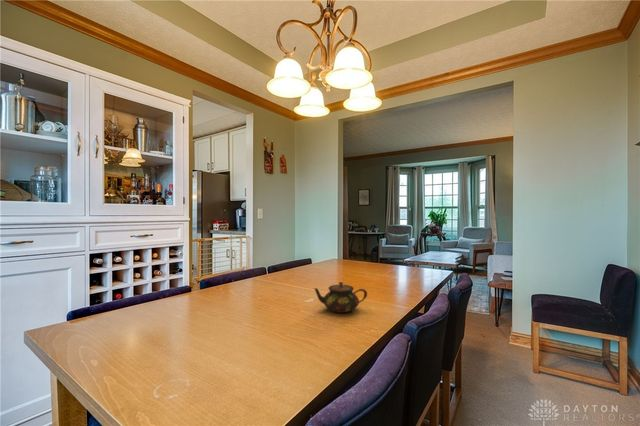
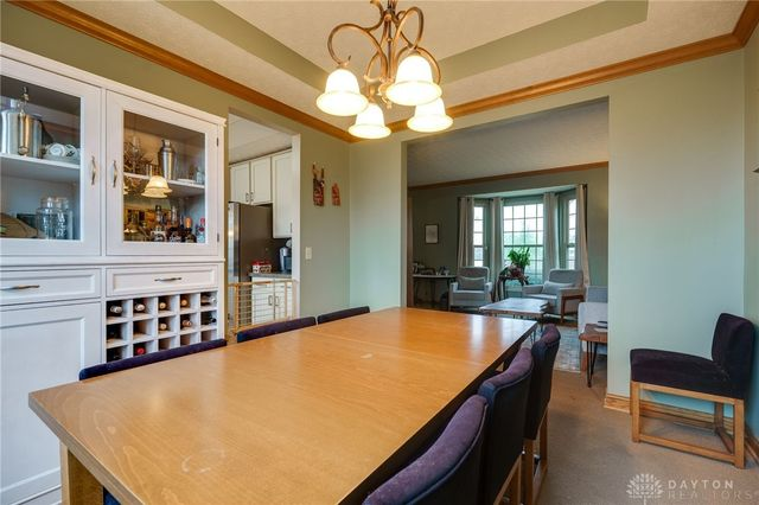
- teapot [313,281,368,314]
